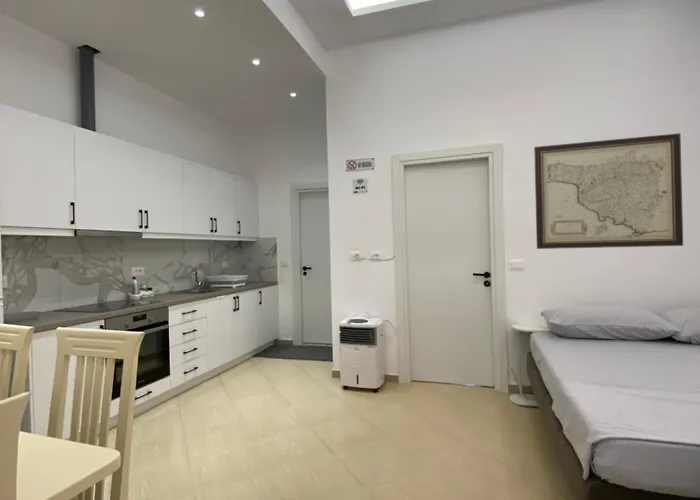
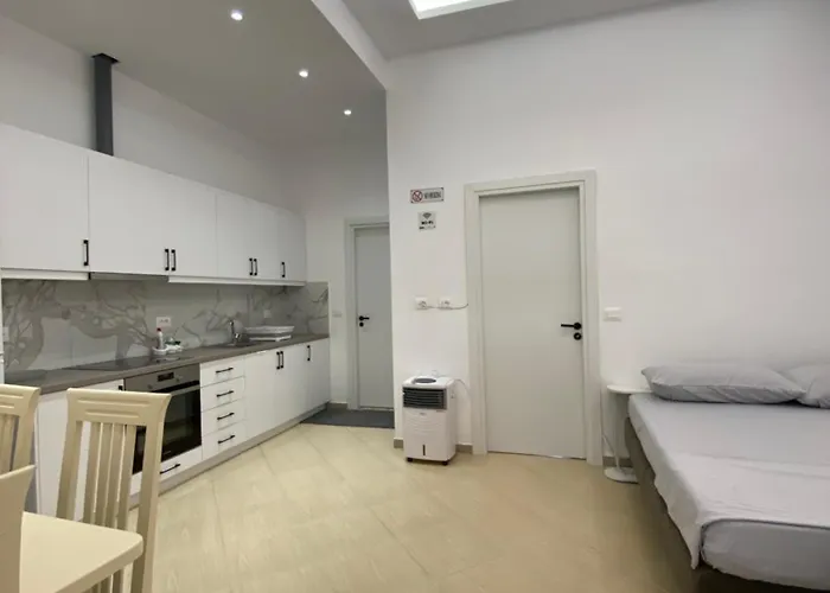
- wall art [533,132,684,250]
